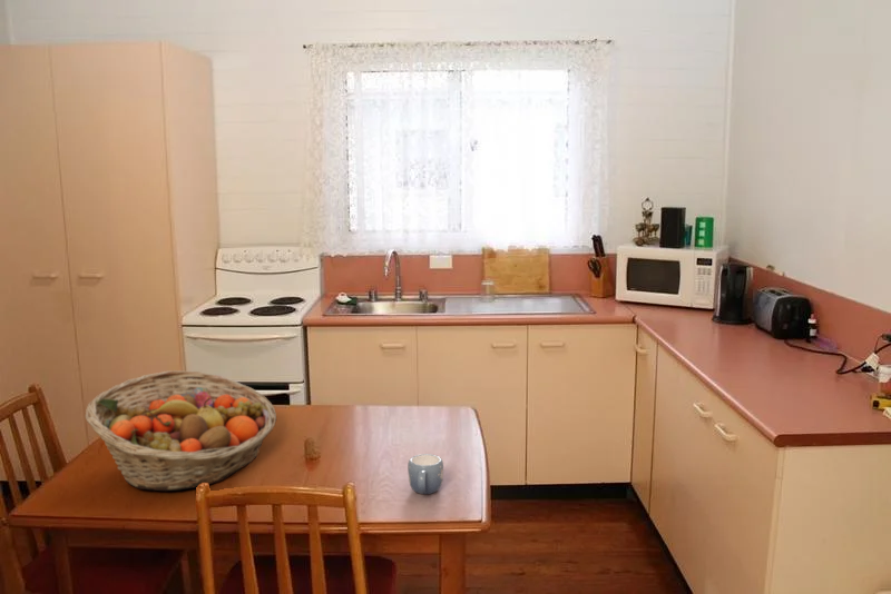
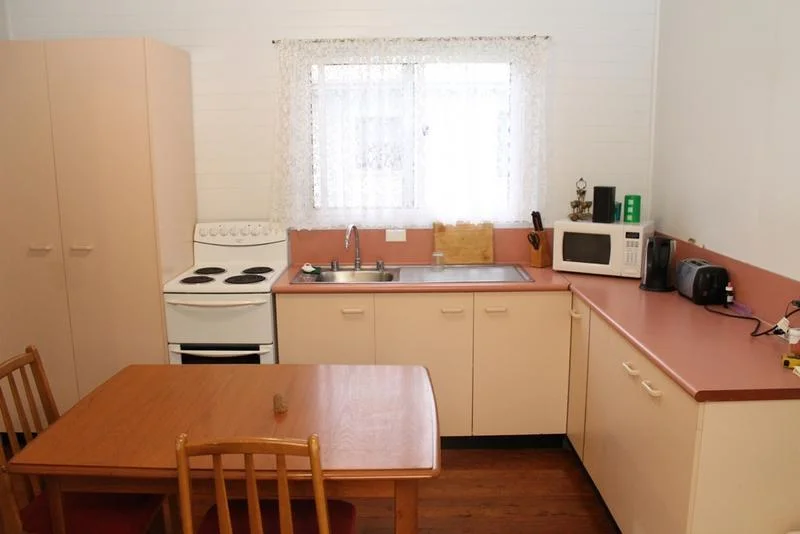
- fruit basket [85,369,277,492]
- mug [407,453,444,495]
